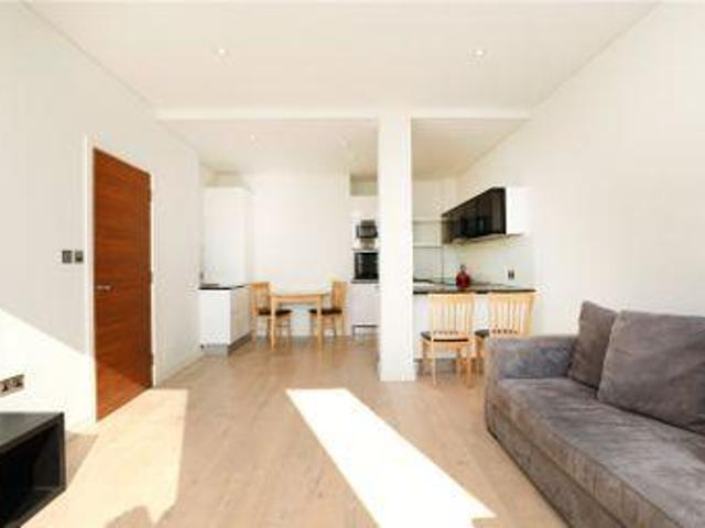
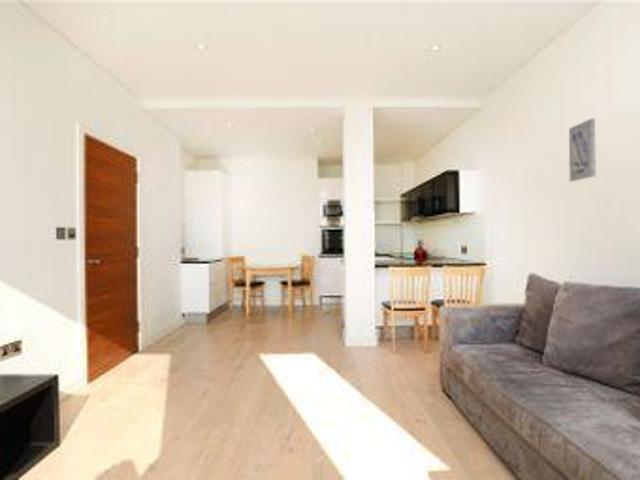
+ wall art [568,117,597,182]
